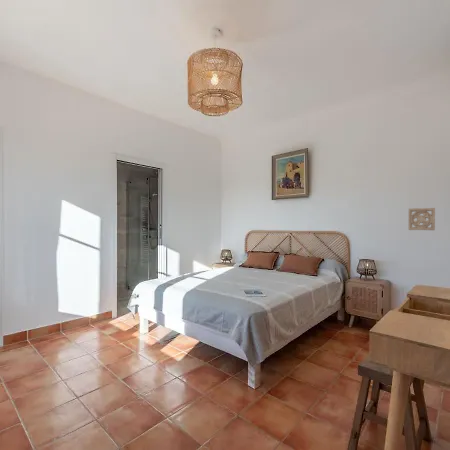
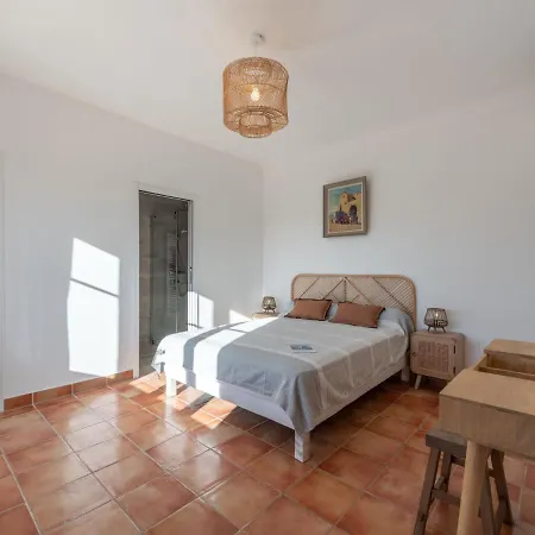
- wall ornament [408,207,436,231]
